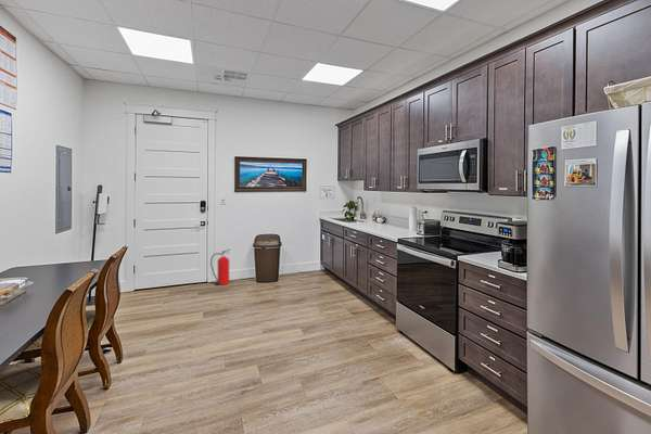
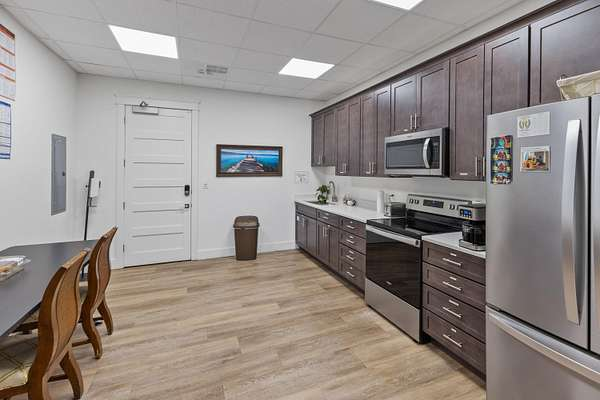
- fire extinguisher [209,248,231,286]
